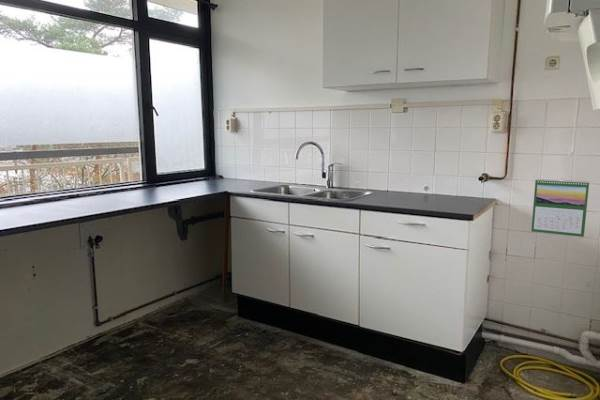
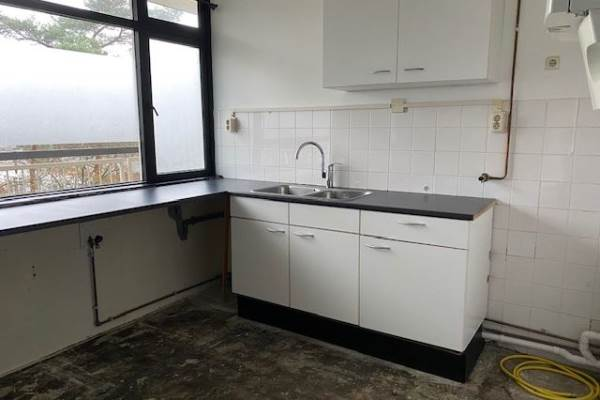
- calendar [530,178,590,238]
